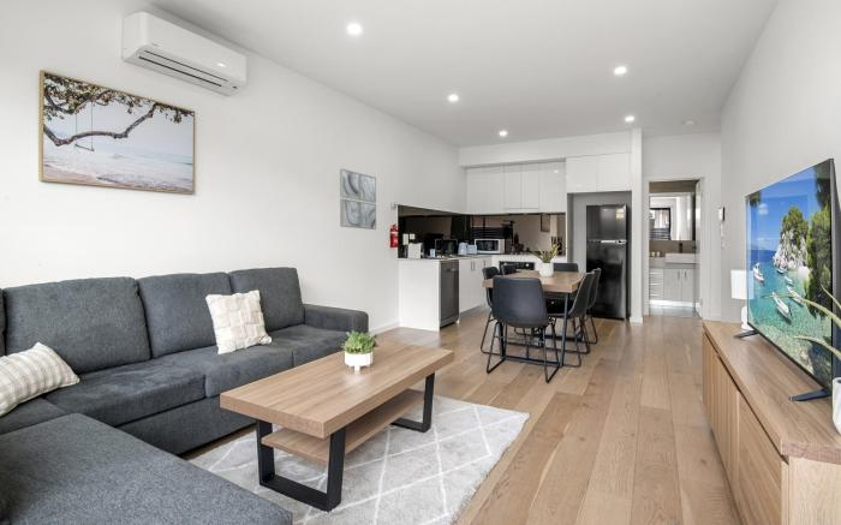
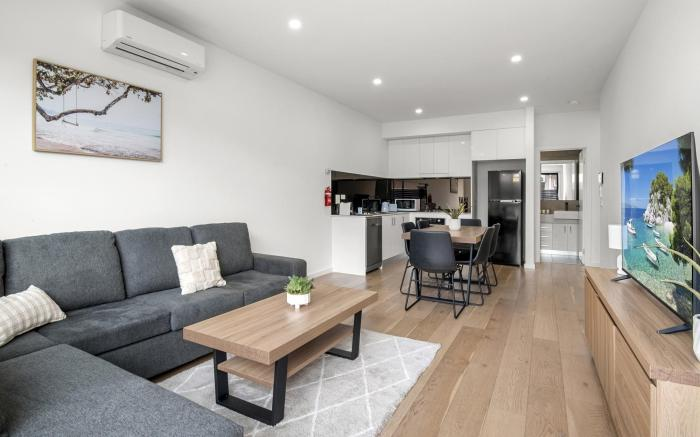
- wall art [339,167,377,231]
